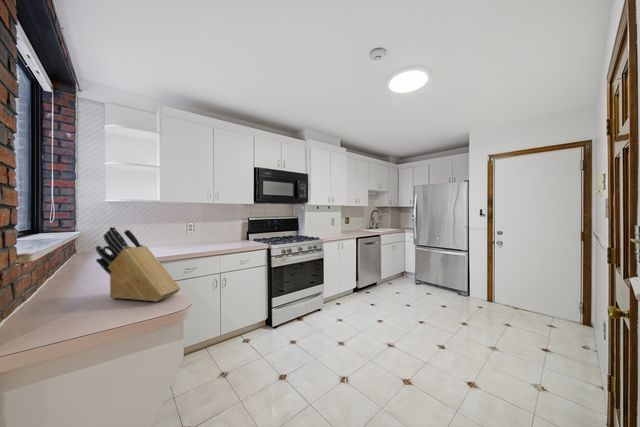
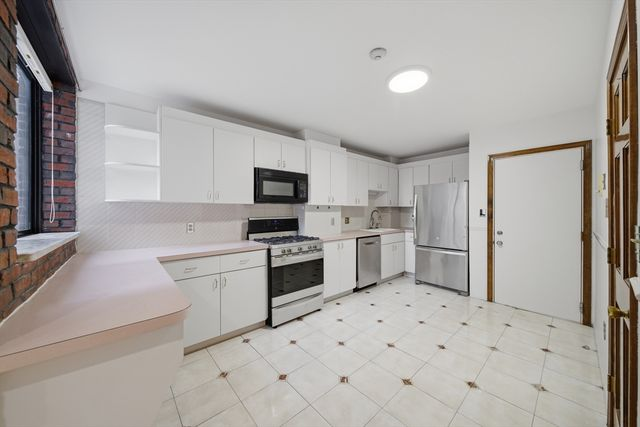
- knife block [95,226,181,303]
